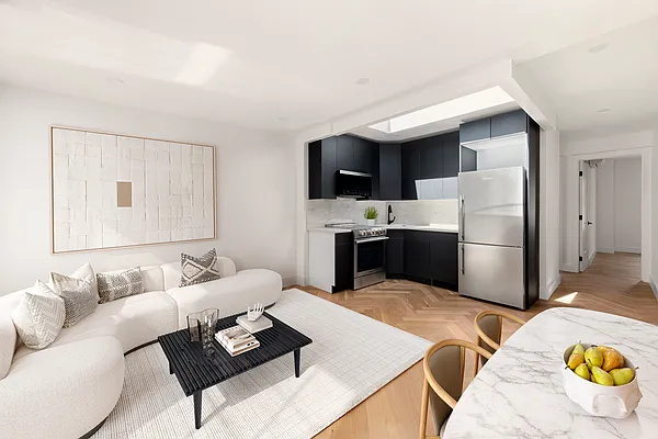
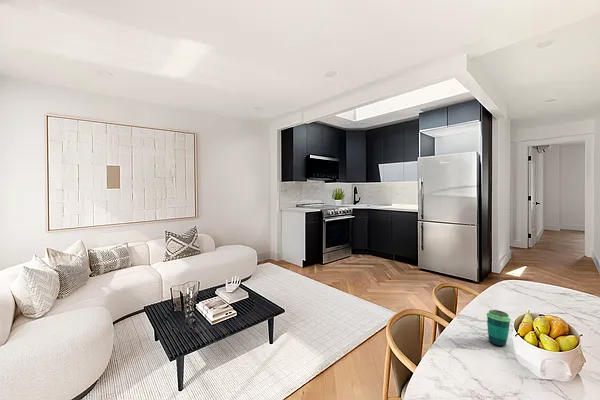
+ cup [486,309,512,347]
